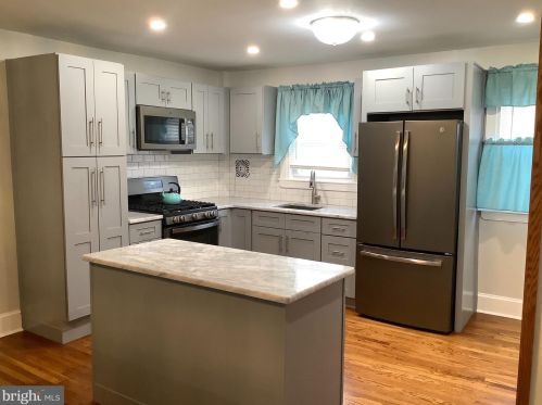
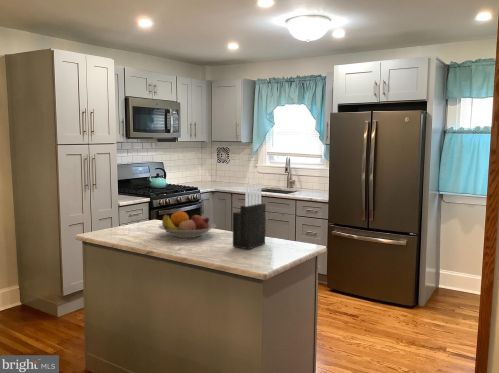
+ knife block [232,182,267,250]
+ fruit bowl [158,210,217,239]
